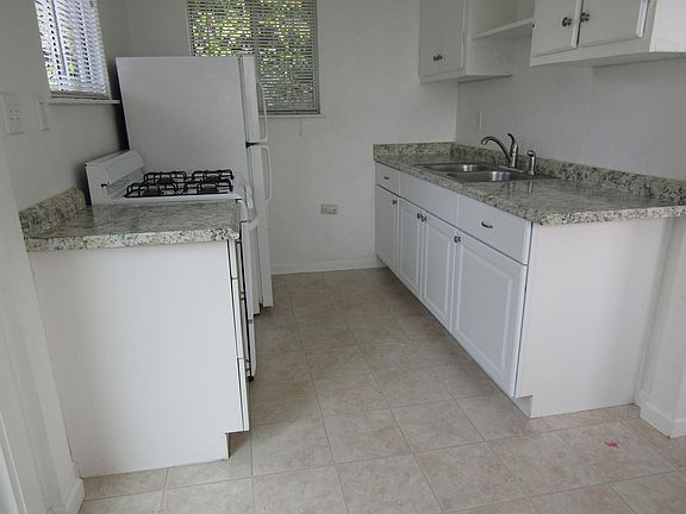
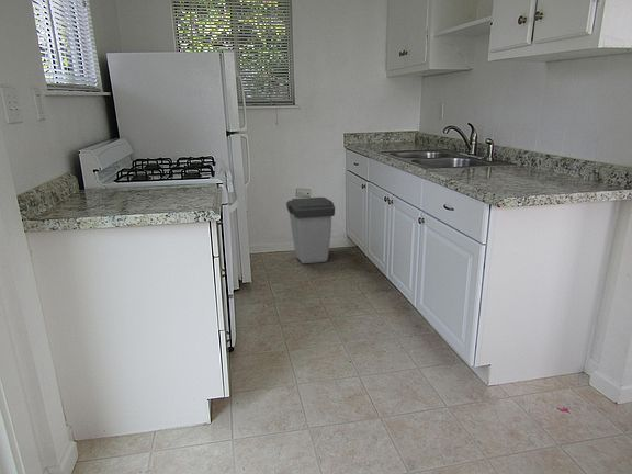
+ trash can [285,196,336,264]
